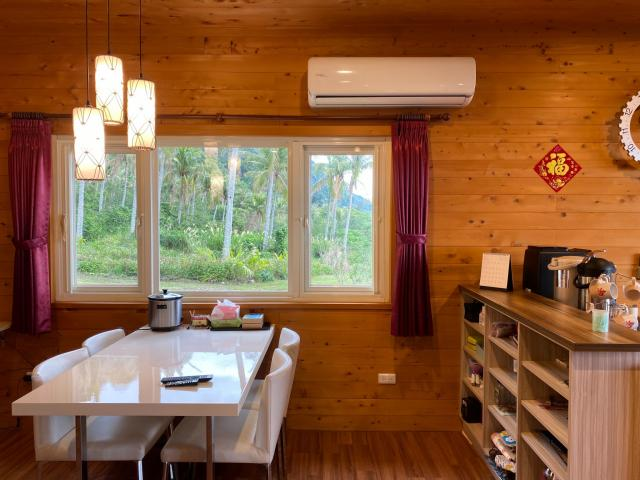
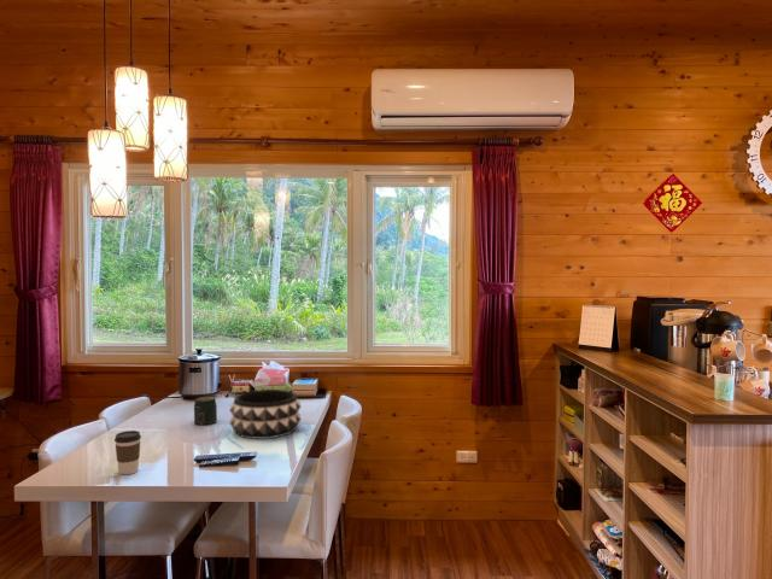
+ jar [193,396,218,426]
+ decorative bowl [228,388,303,440]
+ coffee cup [113,429,142,475]
